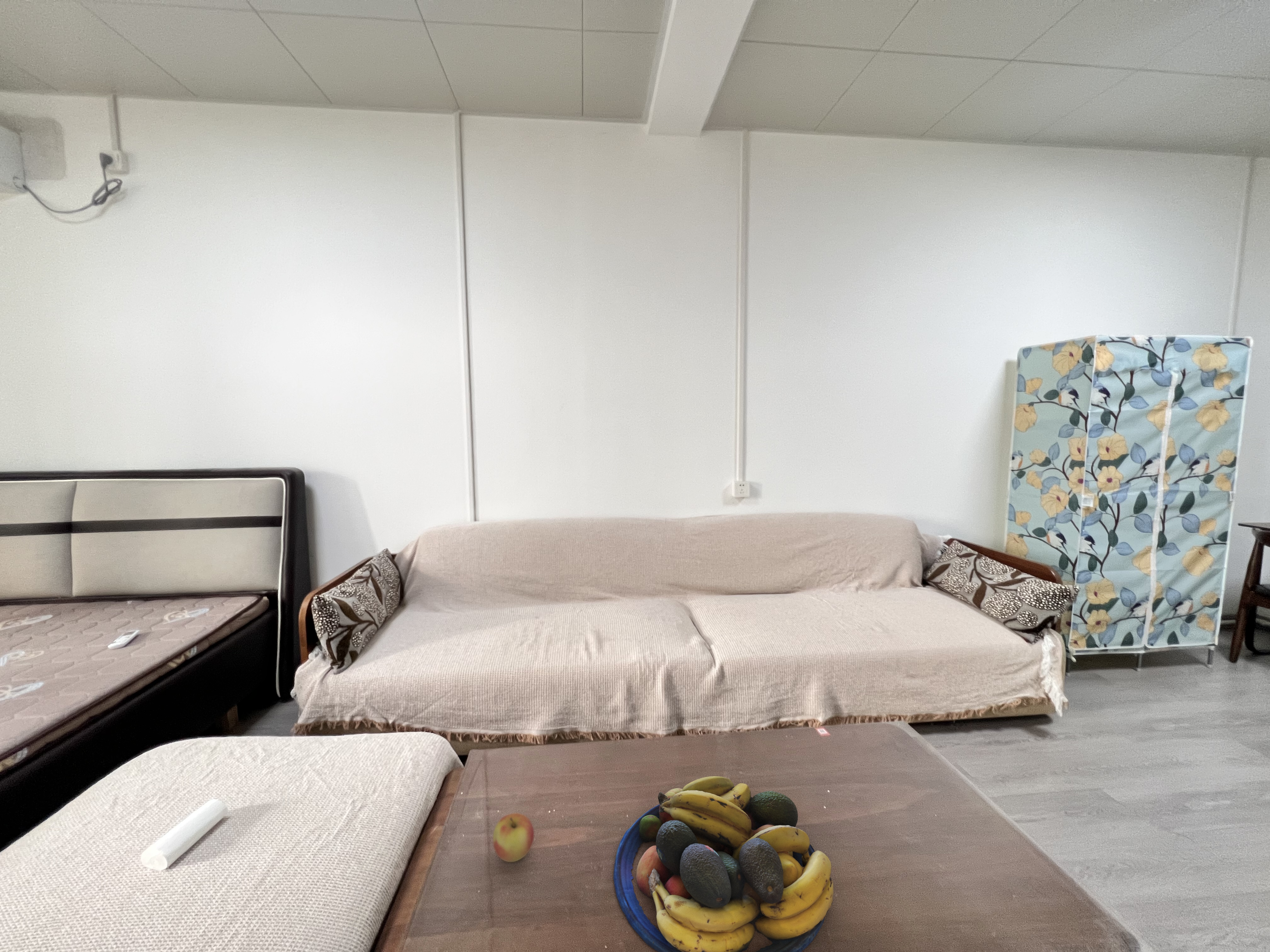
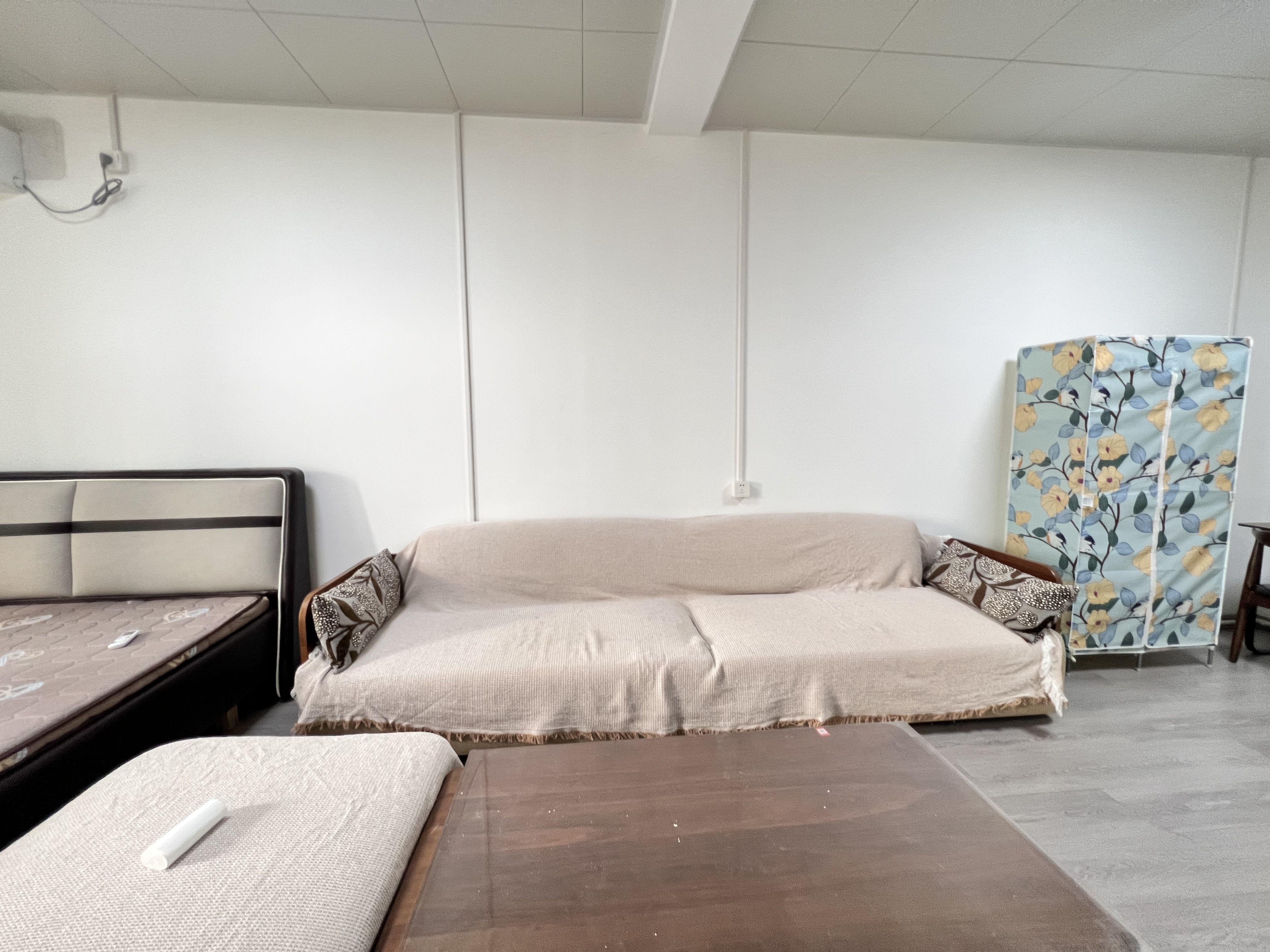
- apple [493,813,535,862]
- fruit bowl [613,776,834,952]
